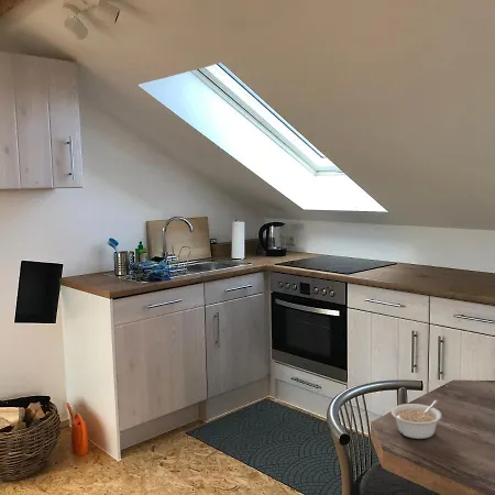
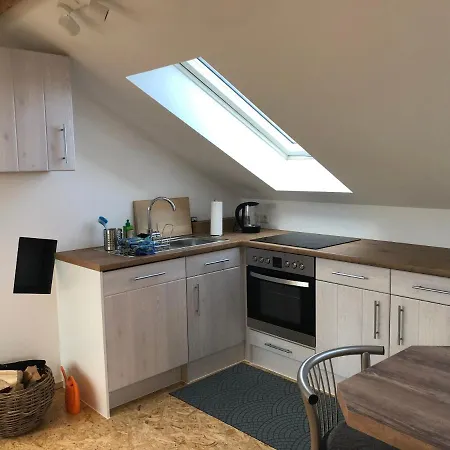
- legume [391,399,443,440]
